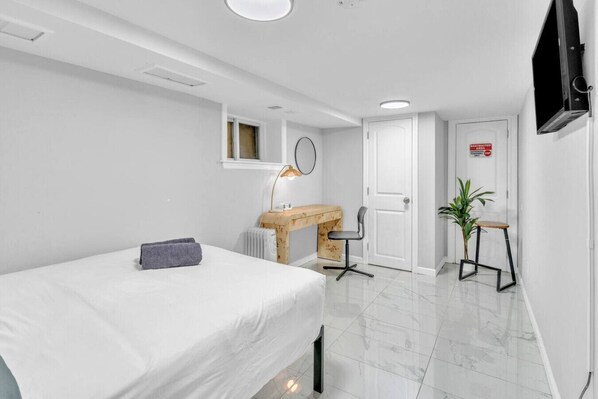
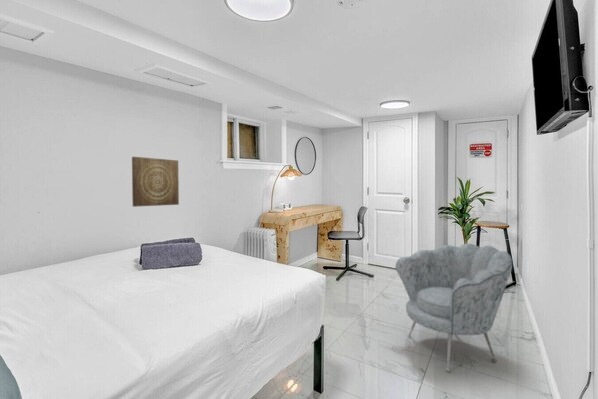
+ wall art [131,156,180,208]
+ armchair [395,242,514,372]
